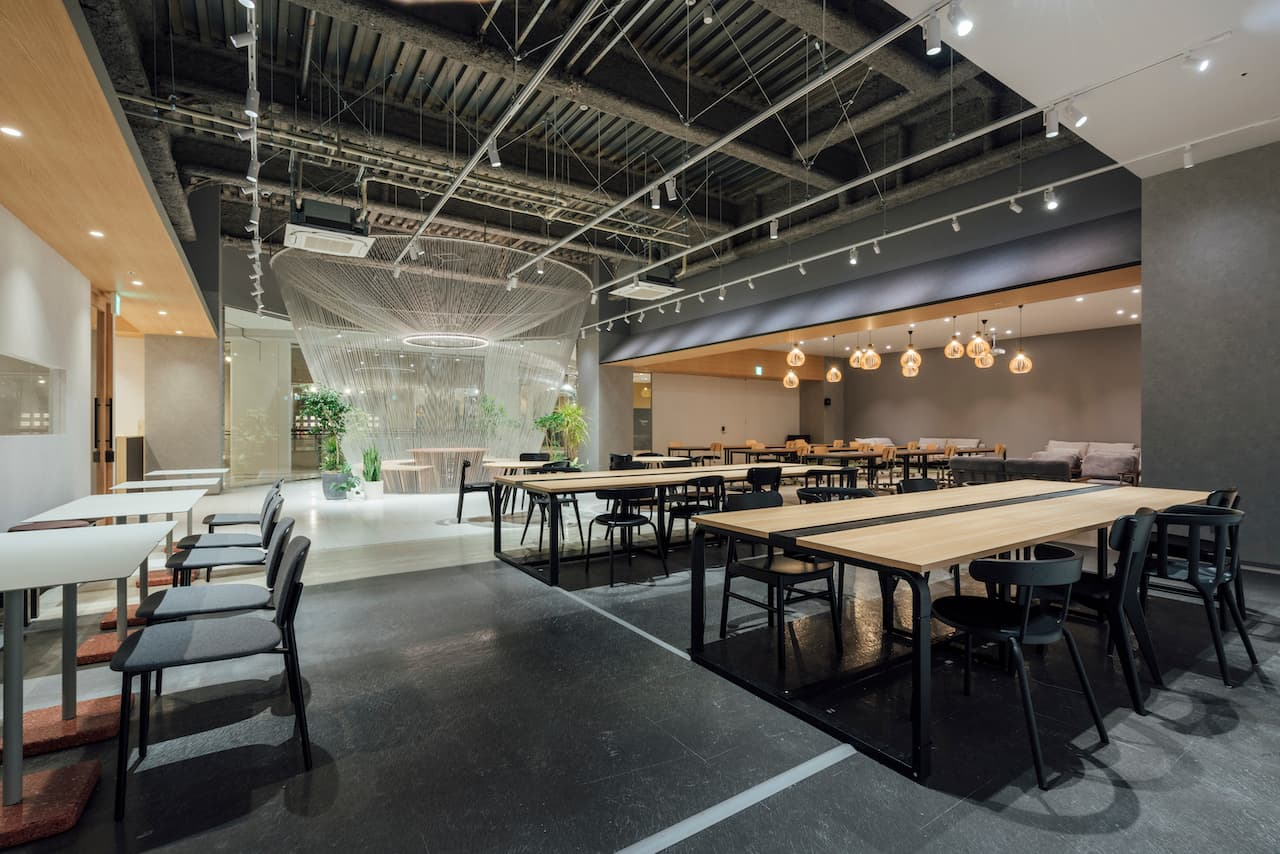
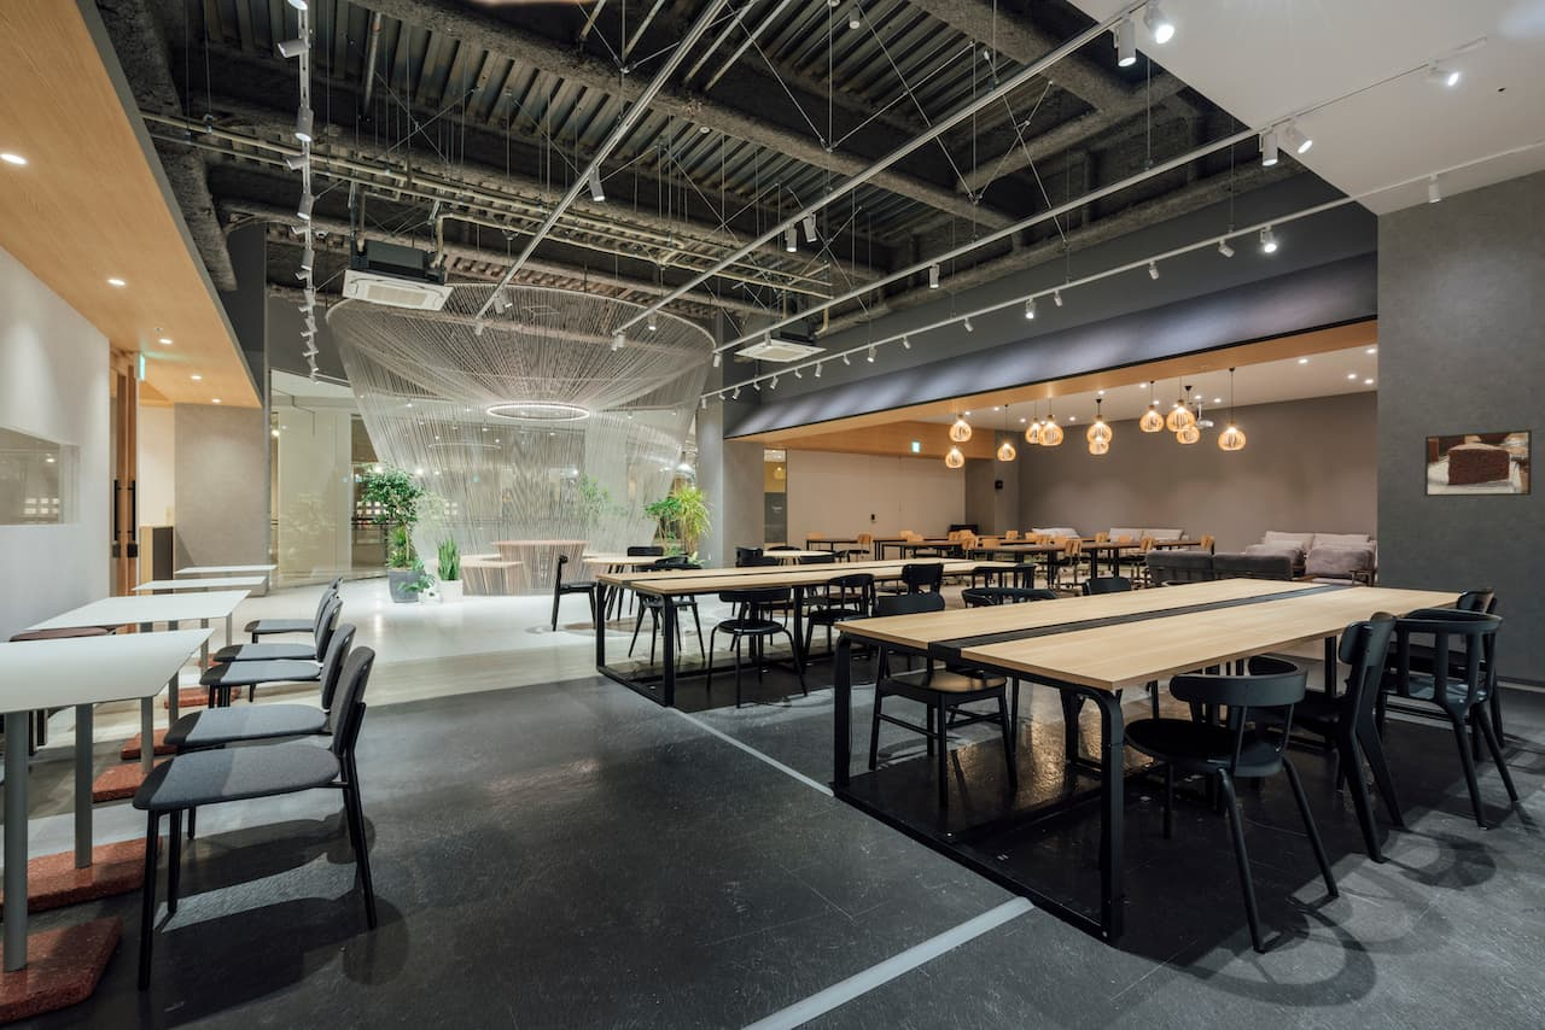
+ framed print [1423,428,1533,497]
